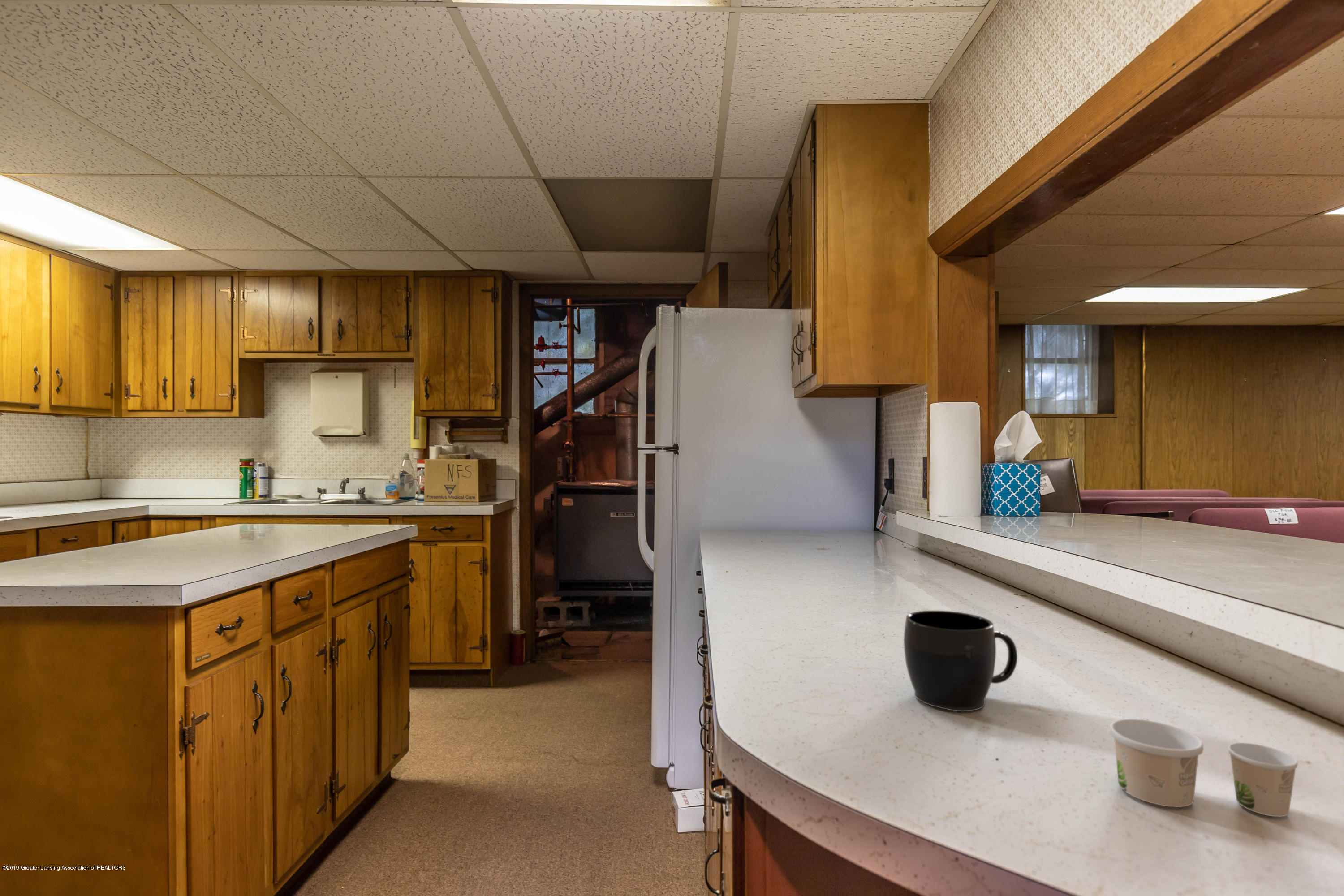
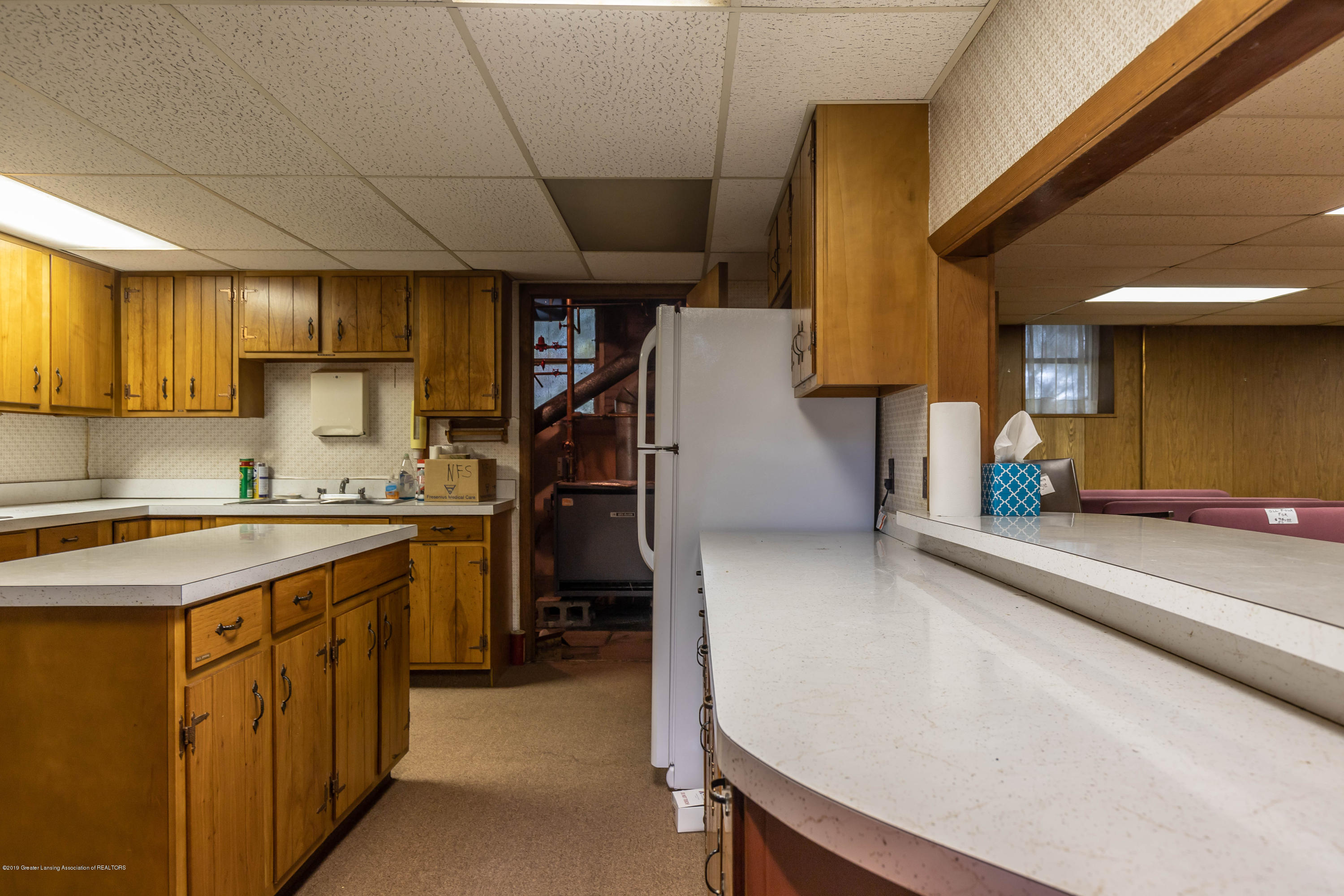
- mug [903,610,1018,712]
- paper cup [1109,719,1298,817]
